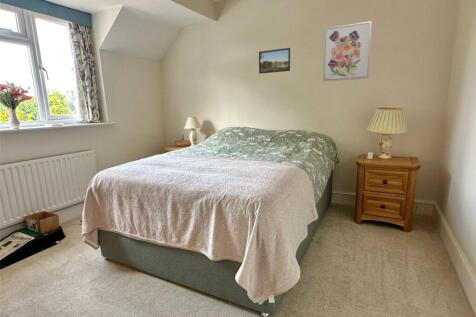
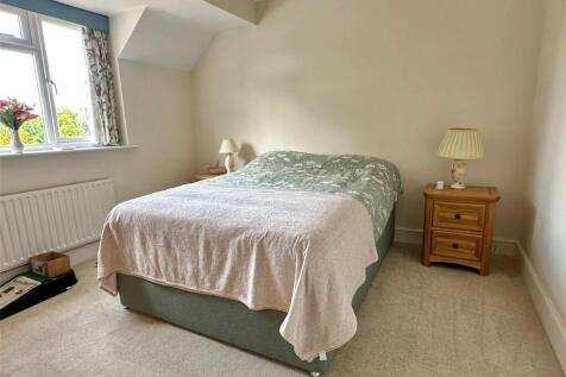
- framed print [258,47,291,75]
- wall art [322,20,373,82]
